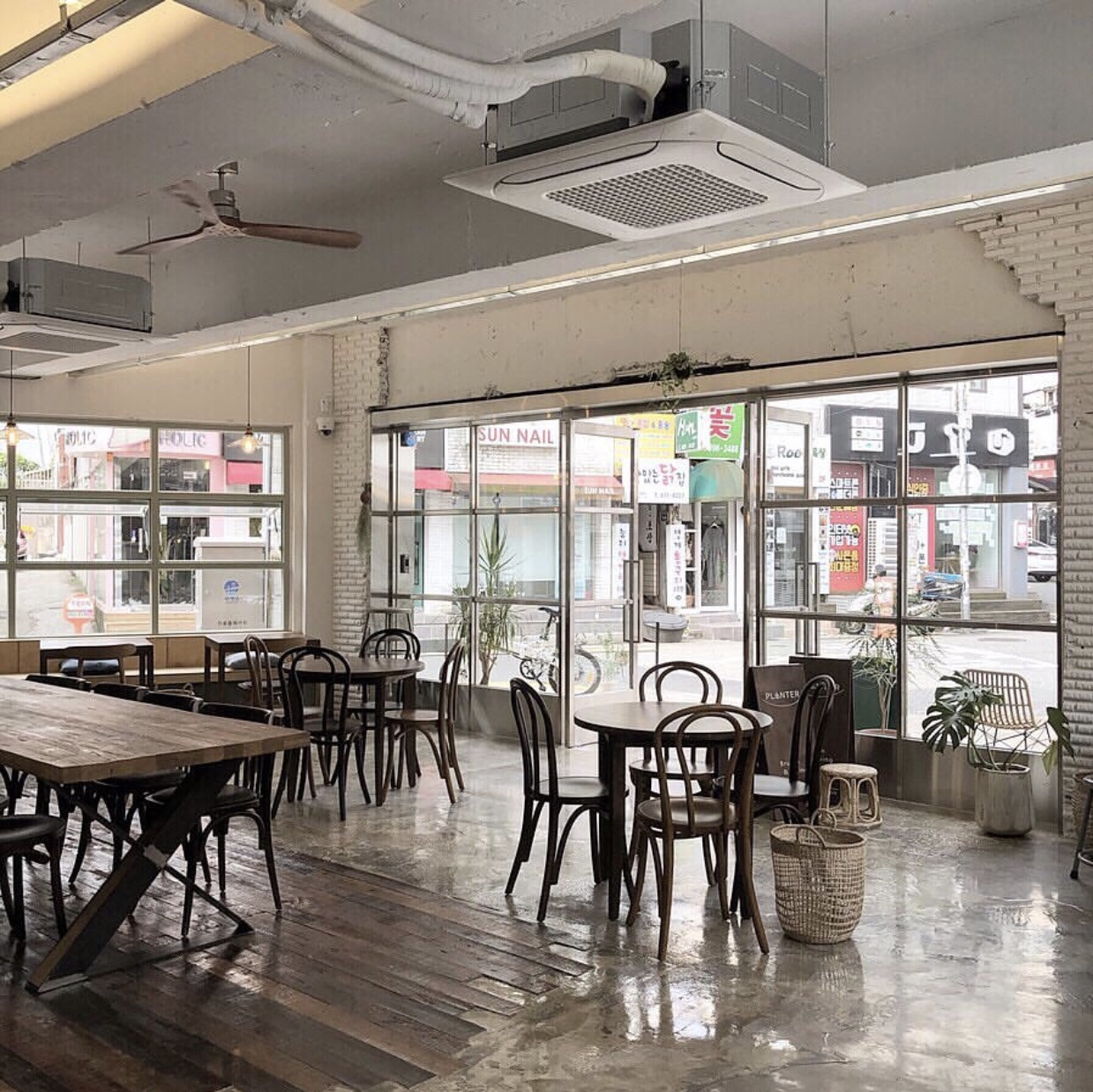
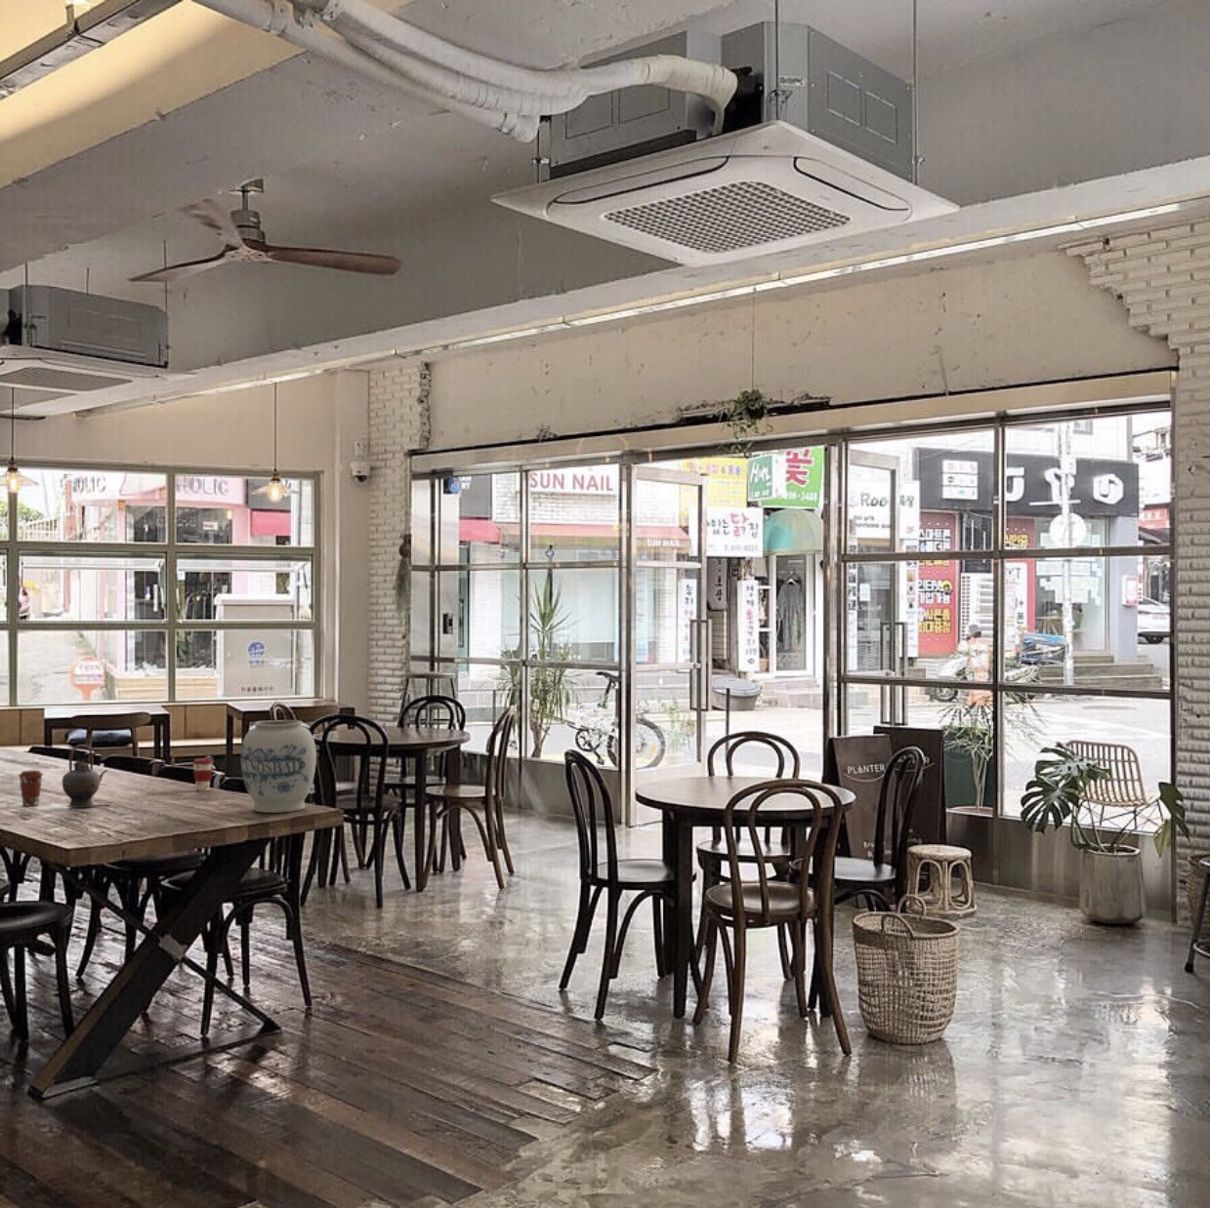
+ coffee cup [18,769,44,806]
+ vase [240,719,318,814]
+ teapot [61,743,108,809]
+ coffee cup [192,757,214,792]
